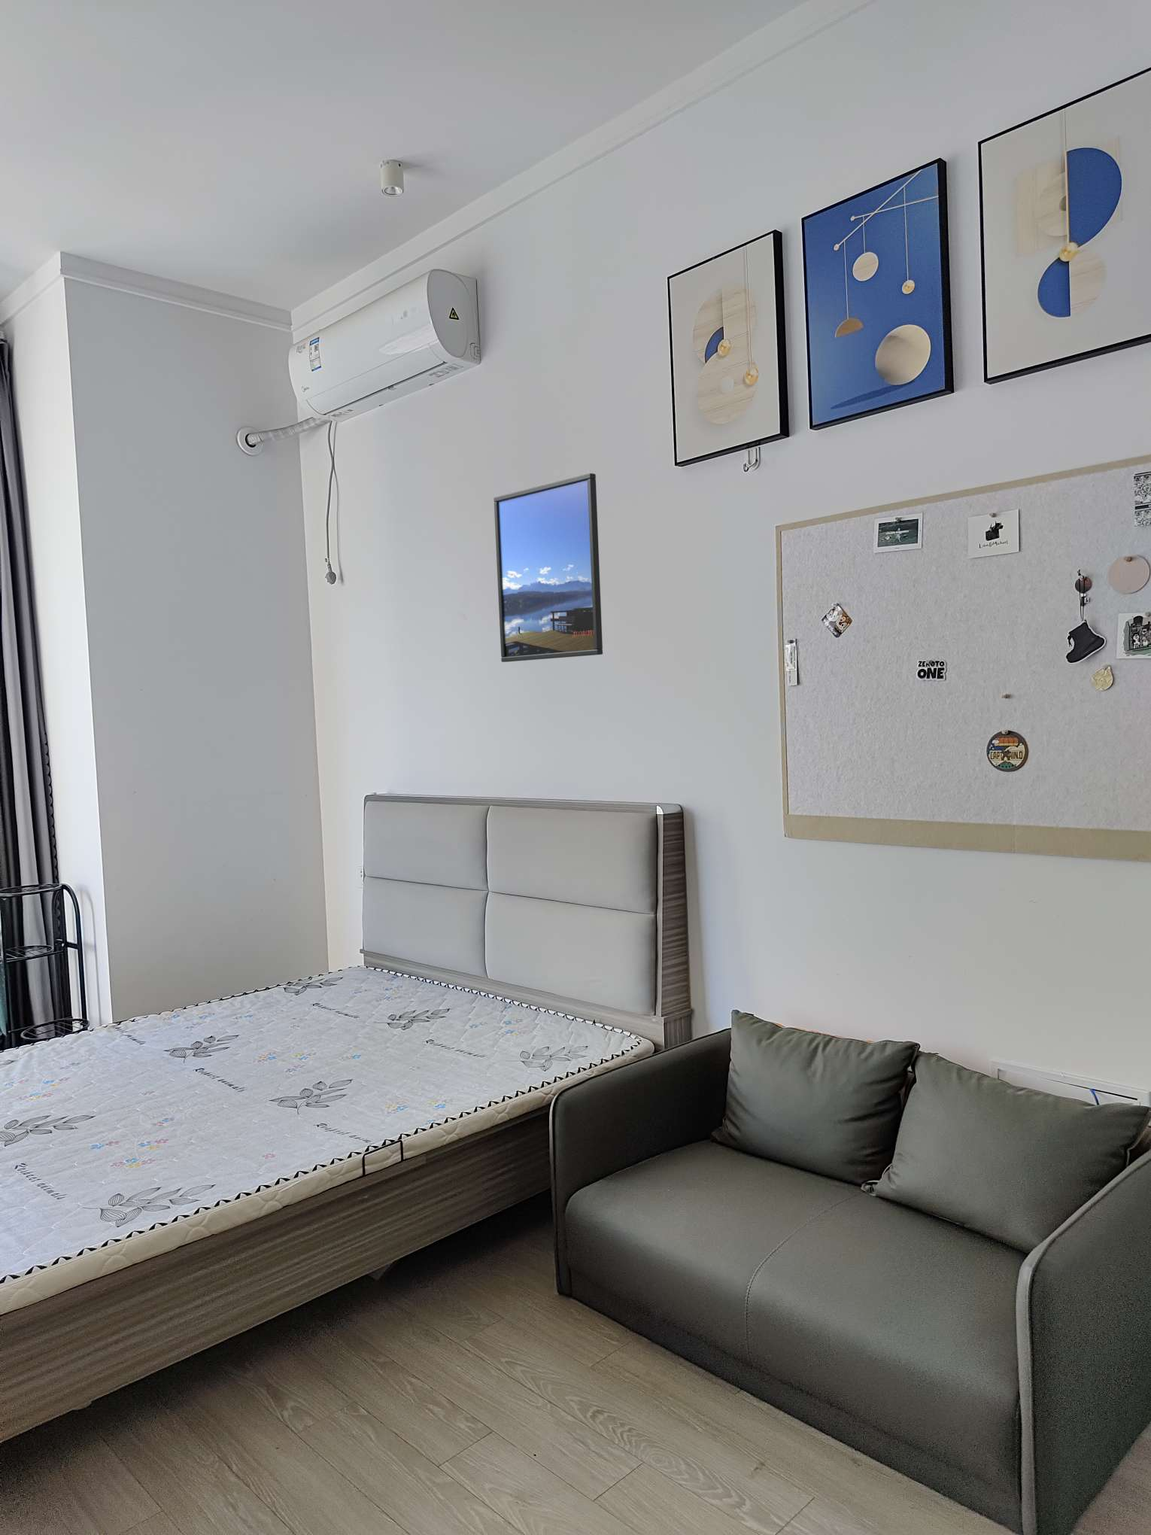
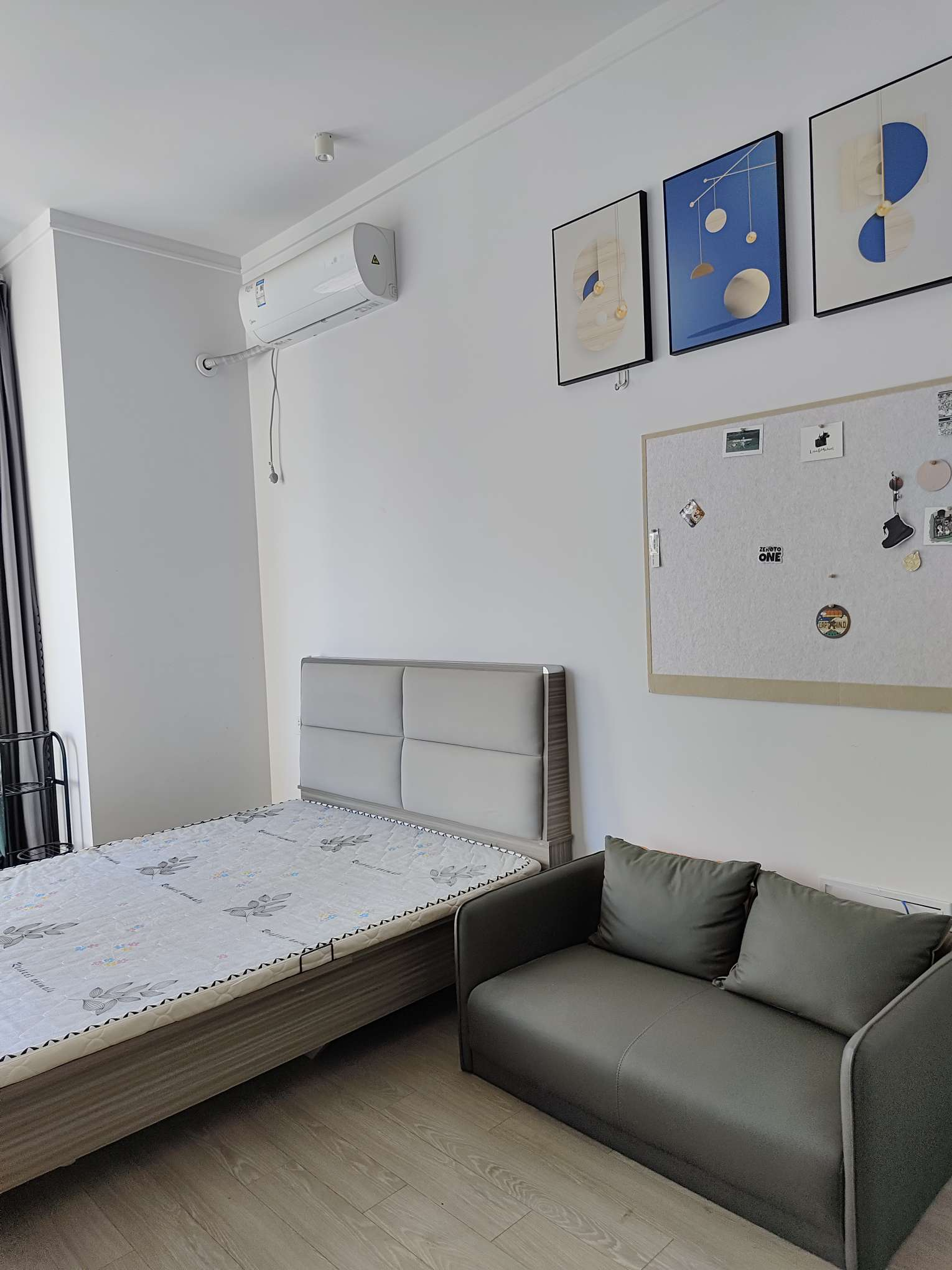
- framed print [493,473,603,662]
